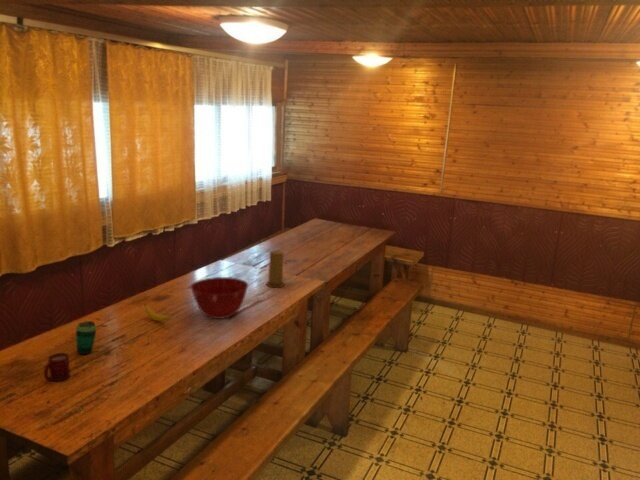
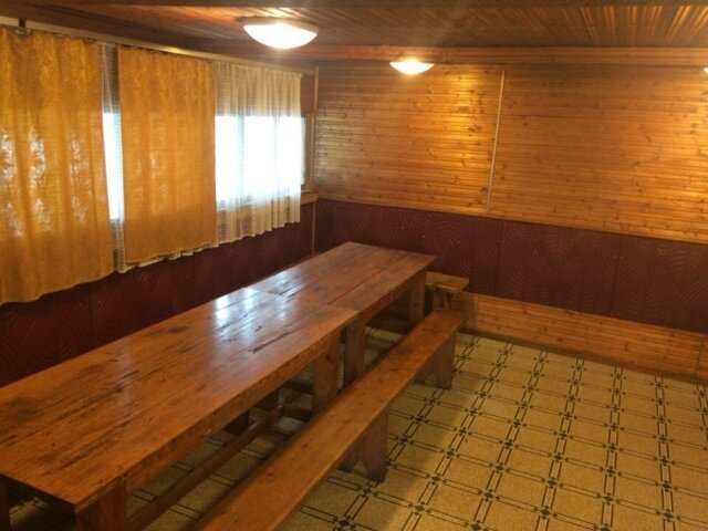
- cup [43,352,71,382]
- cup [75,320,98,355]
- candle [265,249,286,288]
- banana [144,303,173,322]
- mixing bowl [189,276,249,320]
